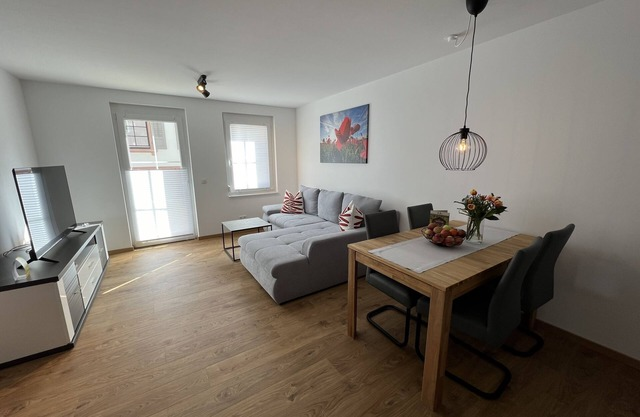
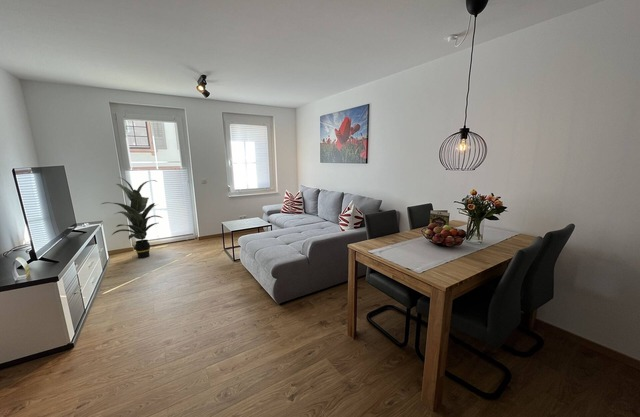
+ indoor plant [101,176,163,259]
